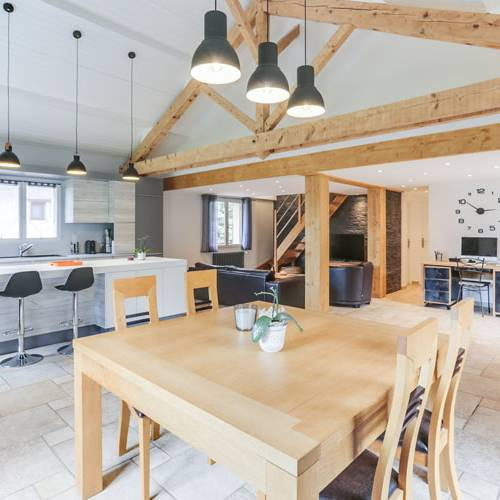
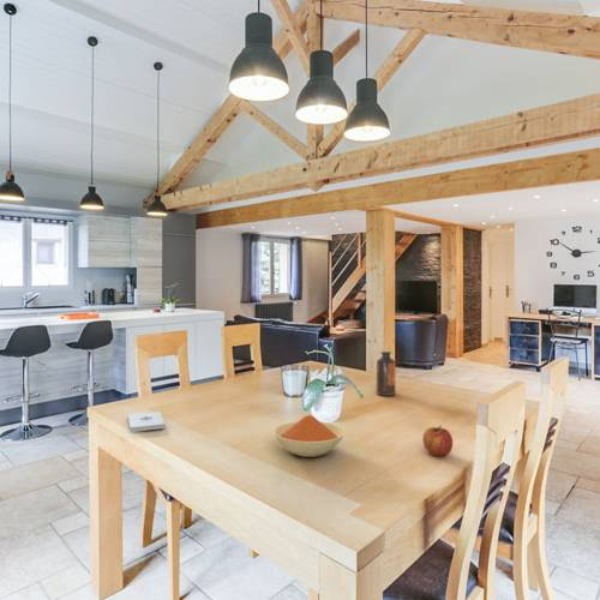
+ notepad [127,410,166,433]
+ apple [421,425,454,457]
+ bottle [376,350,397,397]
+ bowl [272,414,346,458]
